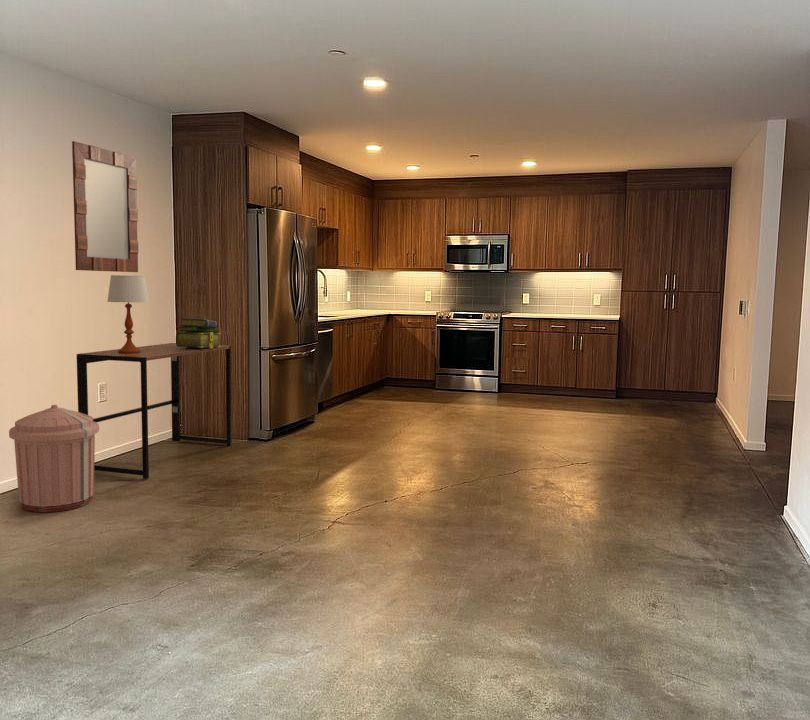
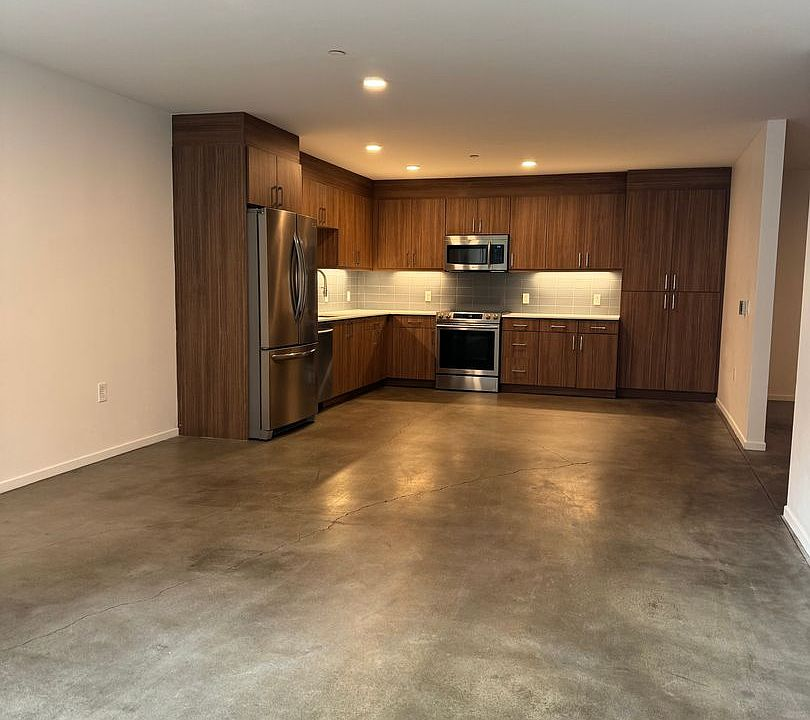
- home mirror [71,140,139,273]
- trash can [8,404,100,513]
- desk [76,342,233,480]
- table lamp [106,274,150,354]
- stack of books [175,317,221,348]
